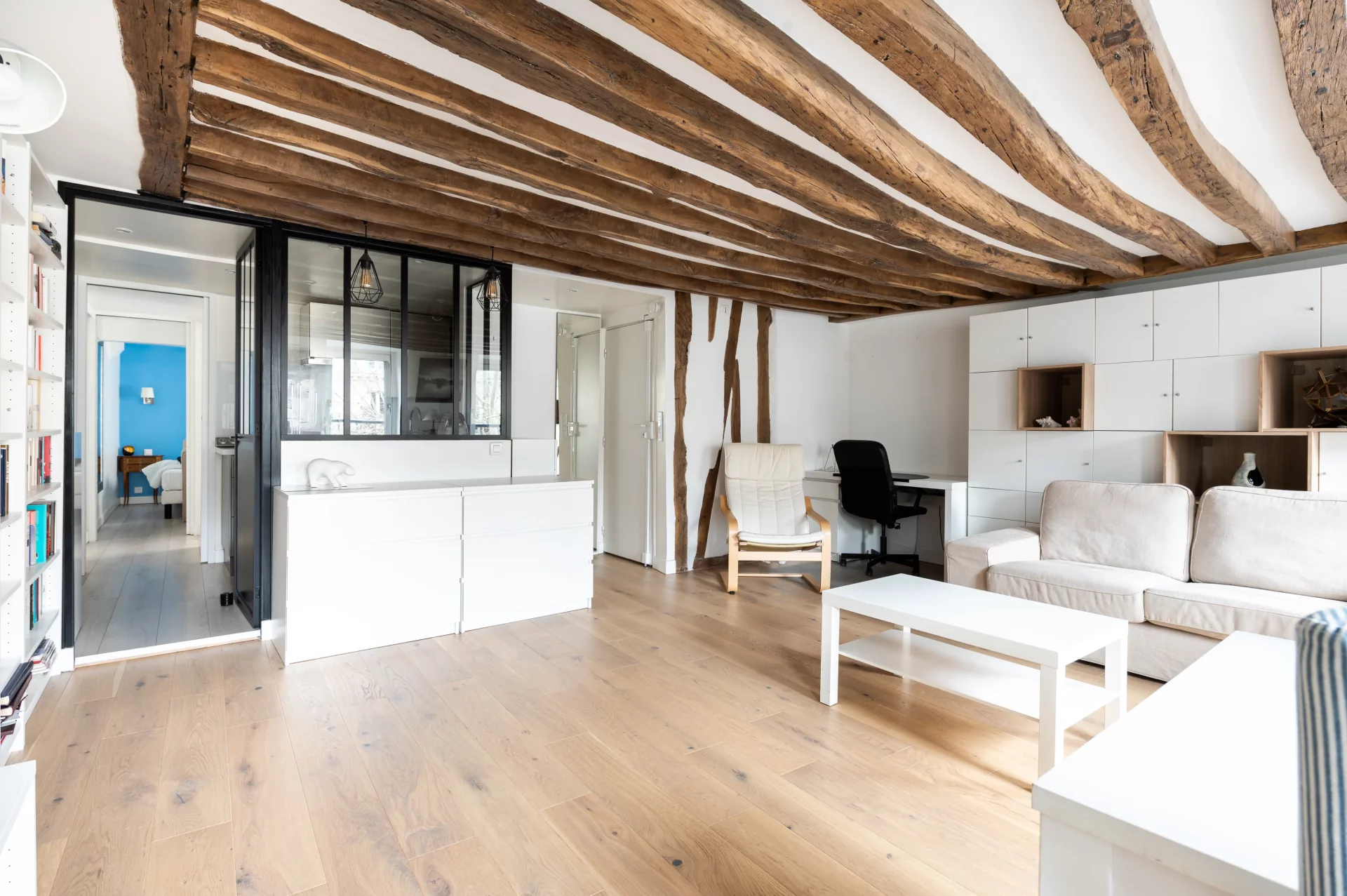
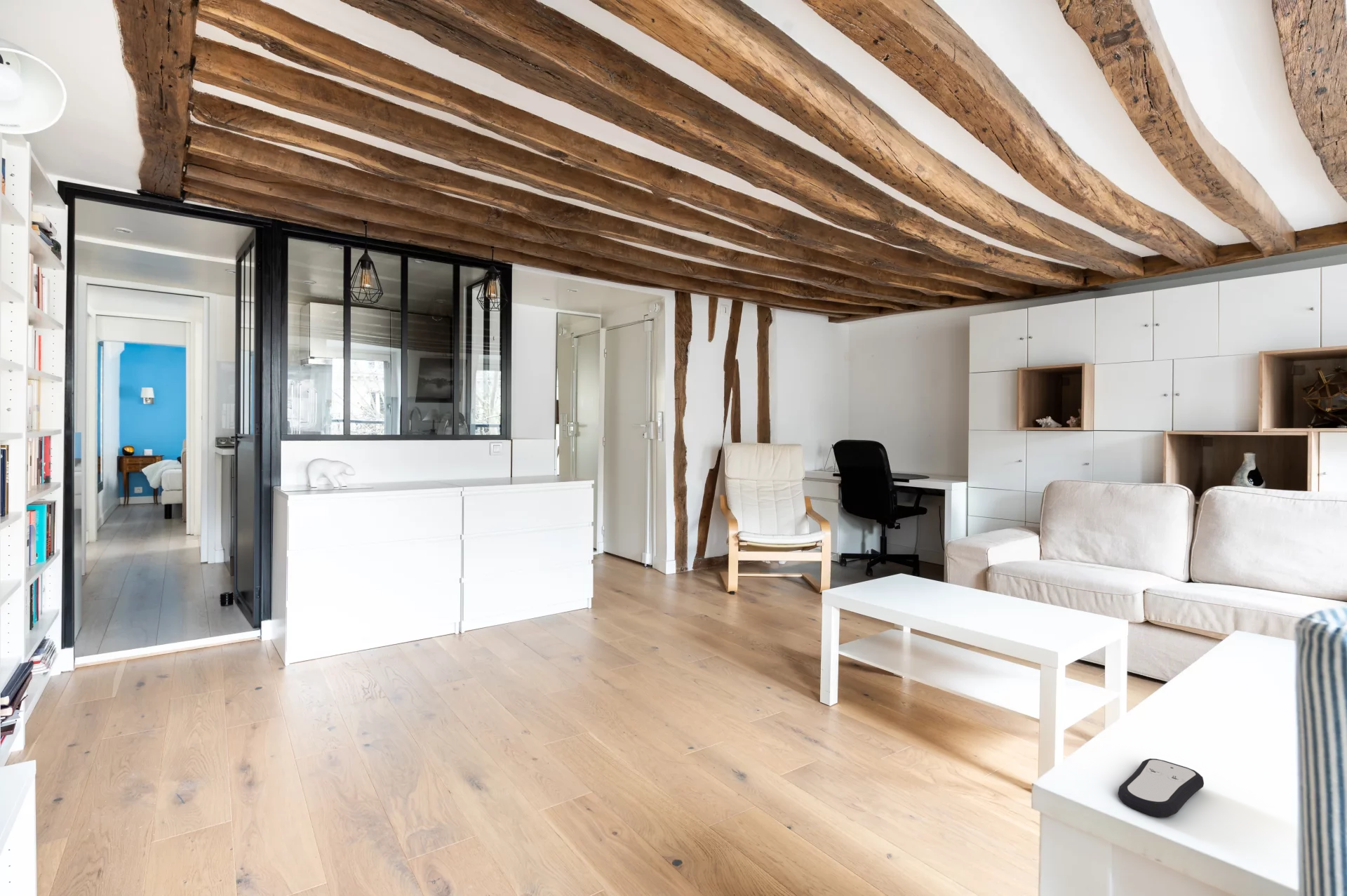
+ remote control [1118,758,1205,818]
